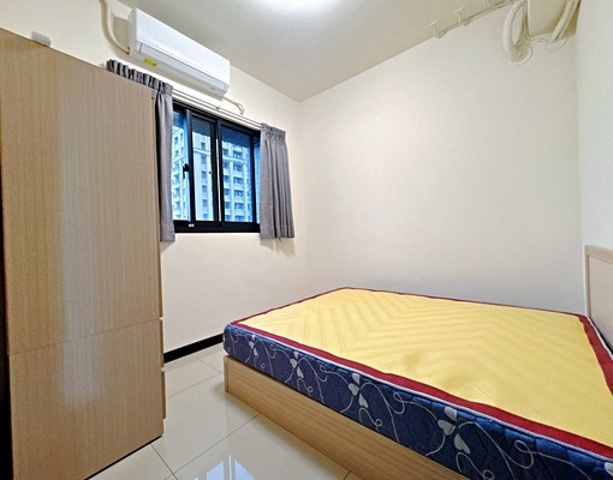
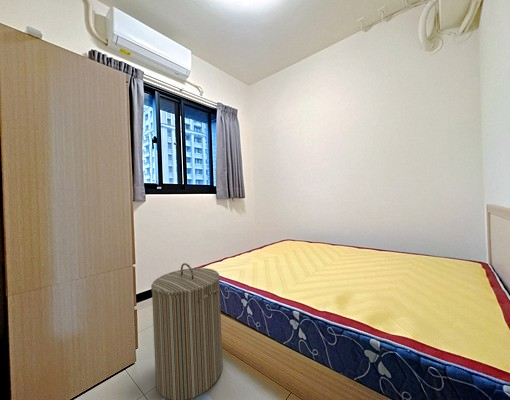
+ laundry hamper [150,262,224,400]
